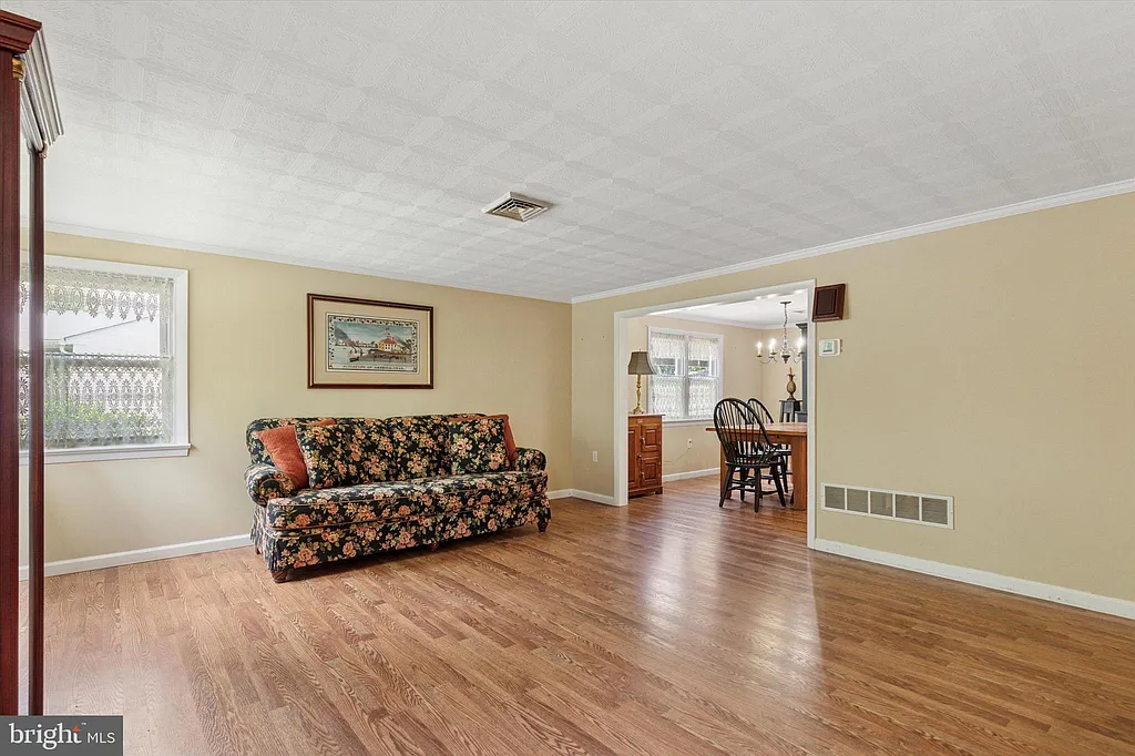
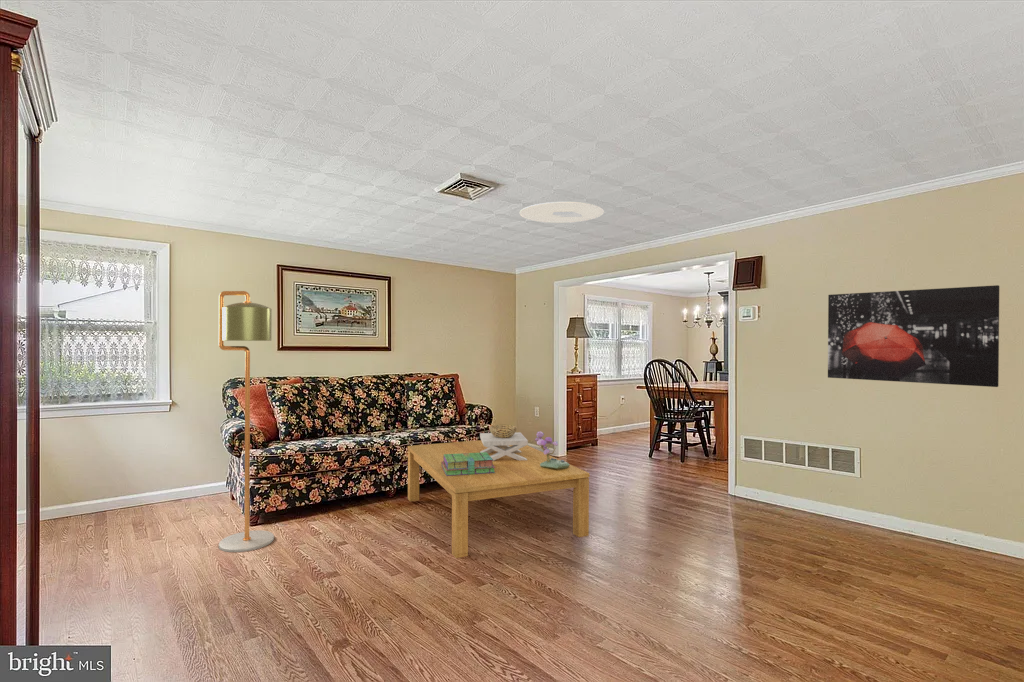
+ flowering plant [534,430,571,469]
+ decorative bowl [479,424,529,461]
+ floor lamp [218,290,275,553]
+ stack of books [442,452,495,476]
+ ceiling light [519,201,605,224]
+ coffee table [407,439,591,559]
+ wall art [827,284,1000,388]
